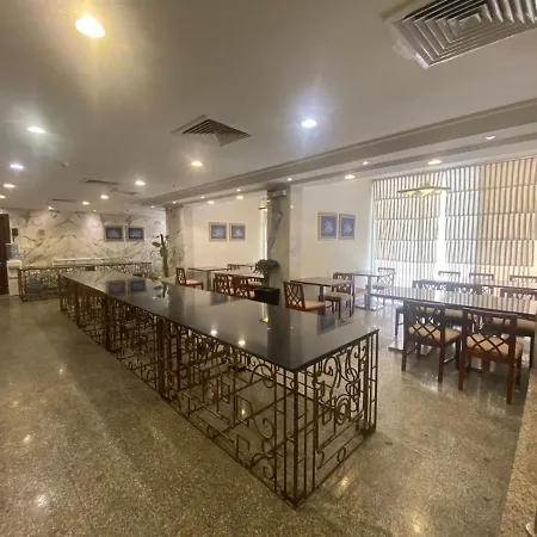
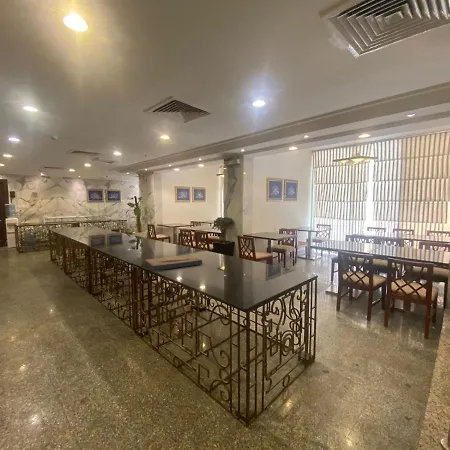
+ fish fossil [144,254,203,272]
